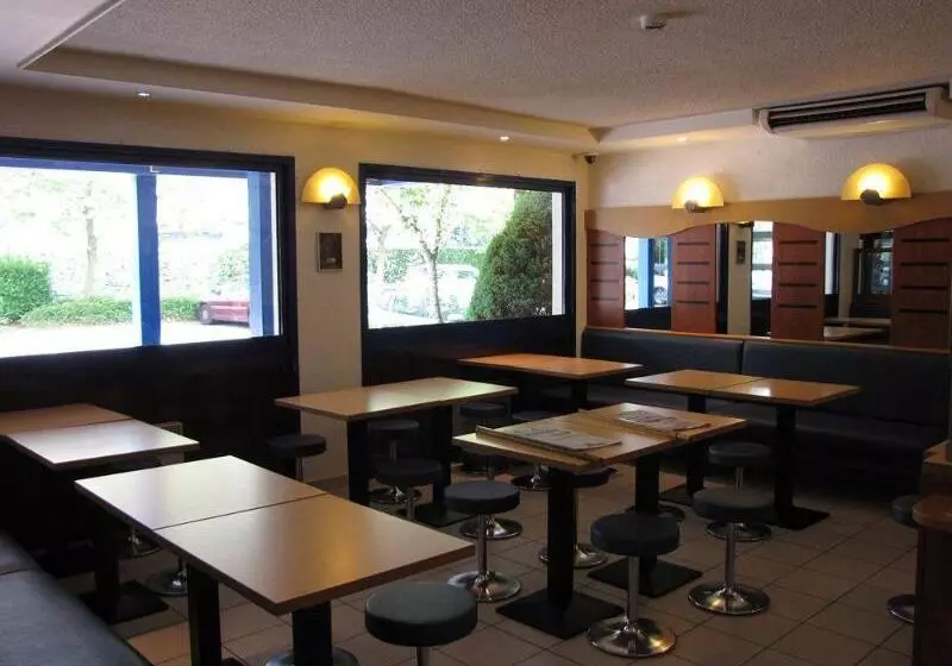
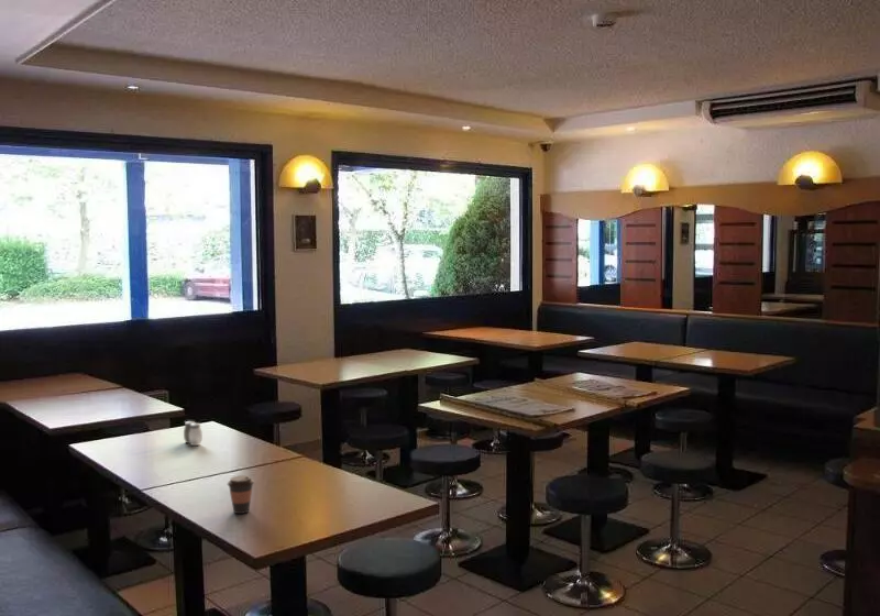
+ coffee cup [227,474,255,515]
+ salt and pepper shaker [183,420,204,447]
